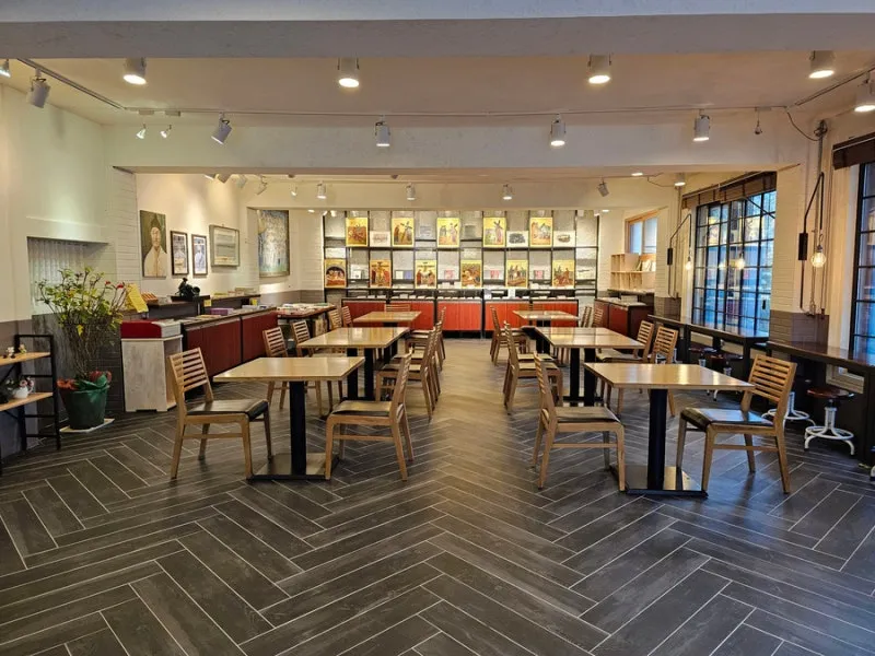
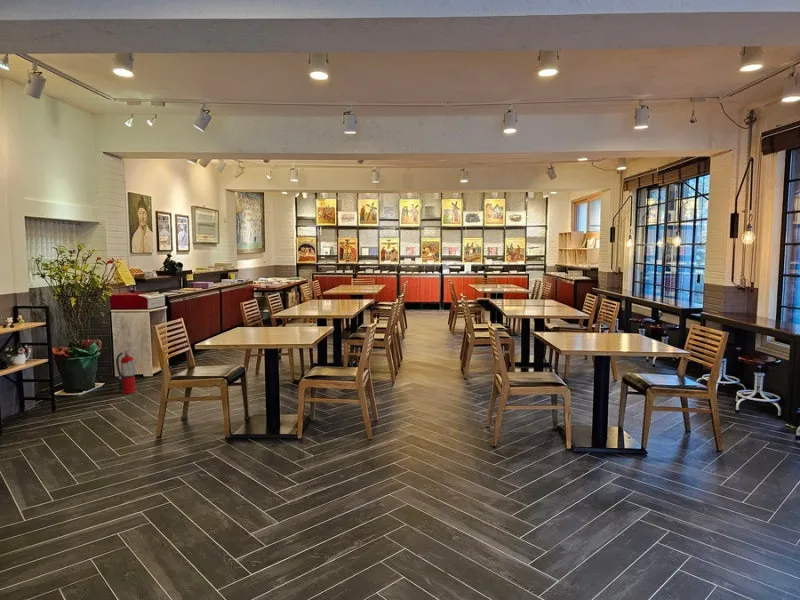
+ fire extinguisher [115,345,139,395]
